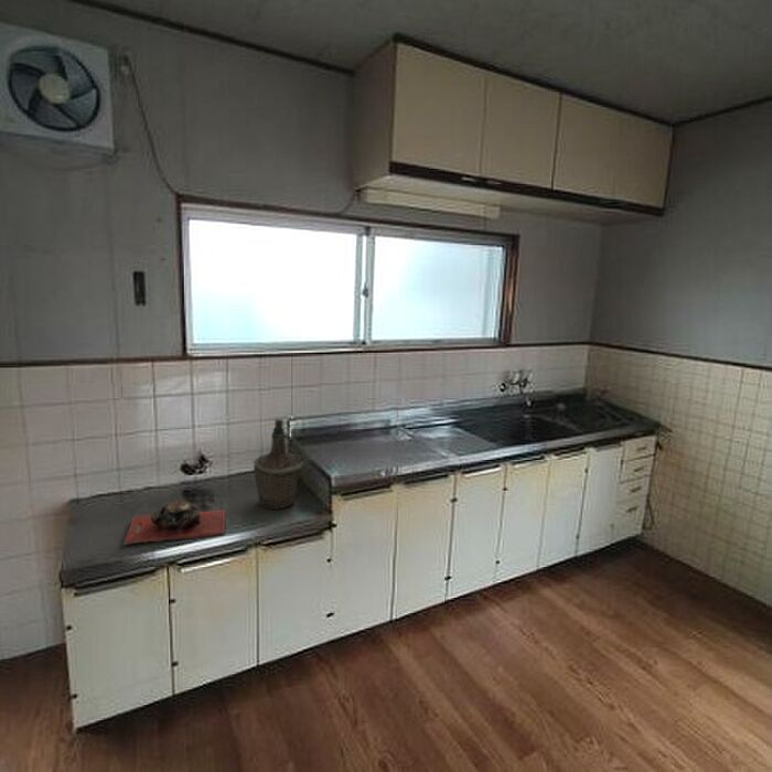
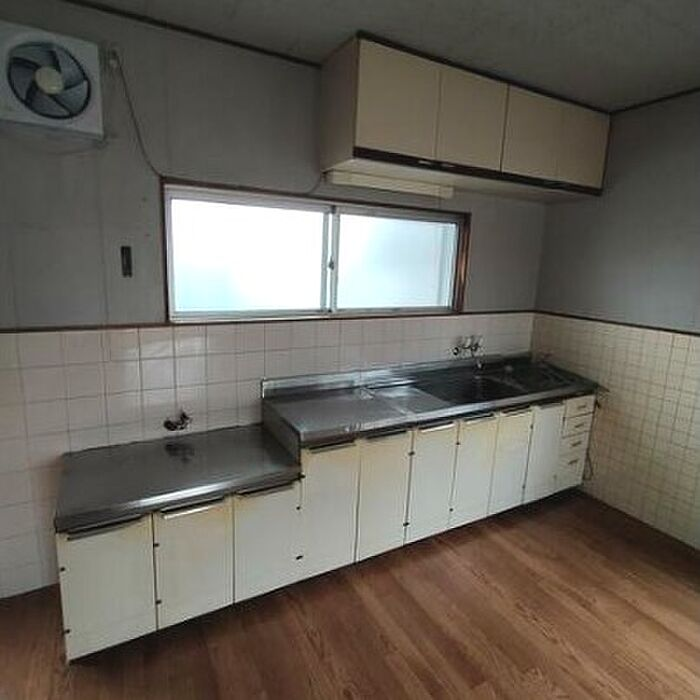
- cutting board [122,500,226,546]
- bottle [253,418,305,511]
